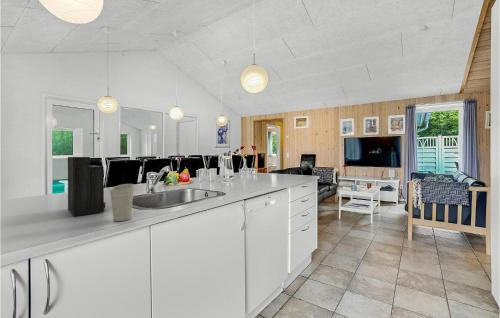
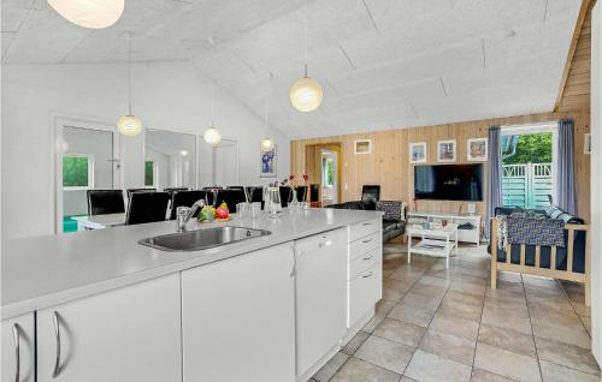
- cup [109,183,135,222]
- knife block [67,127,106,217]
